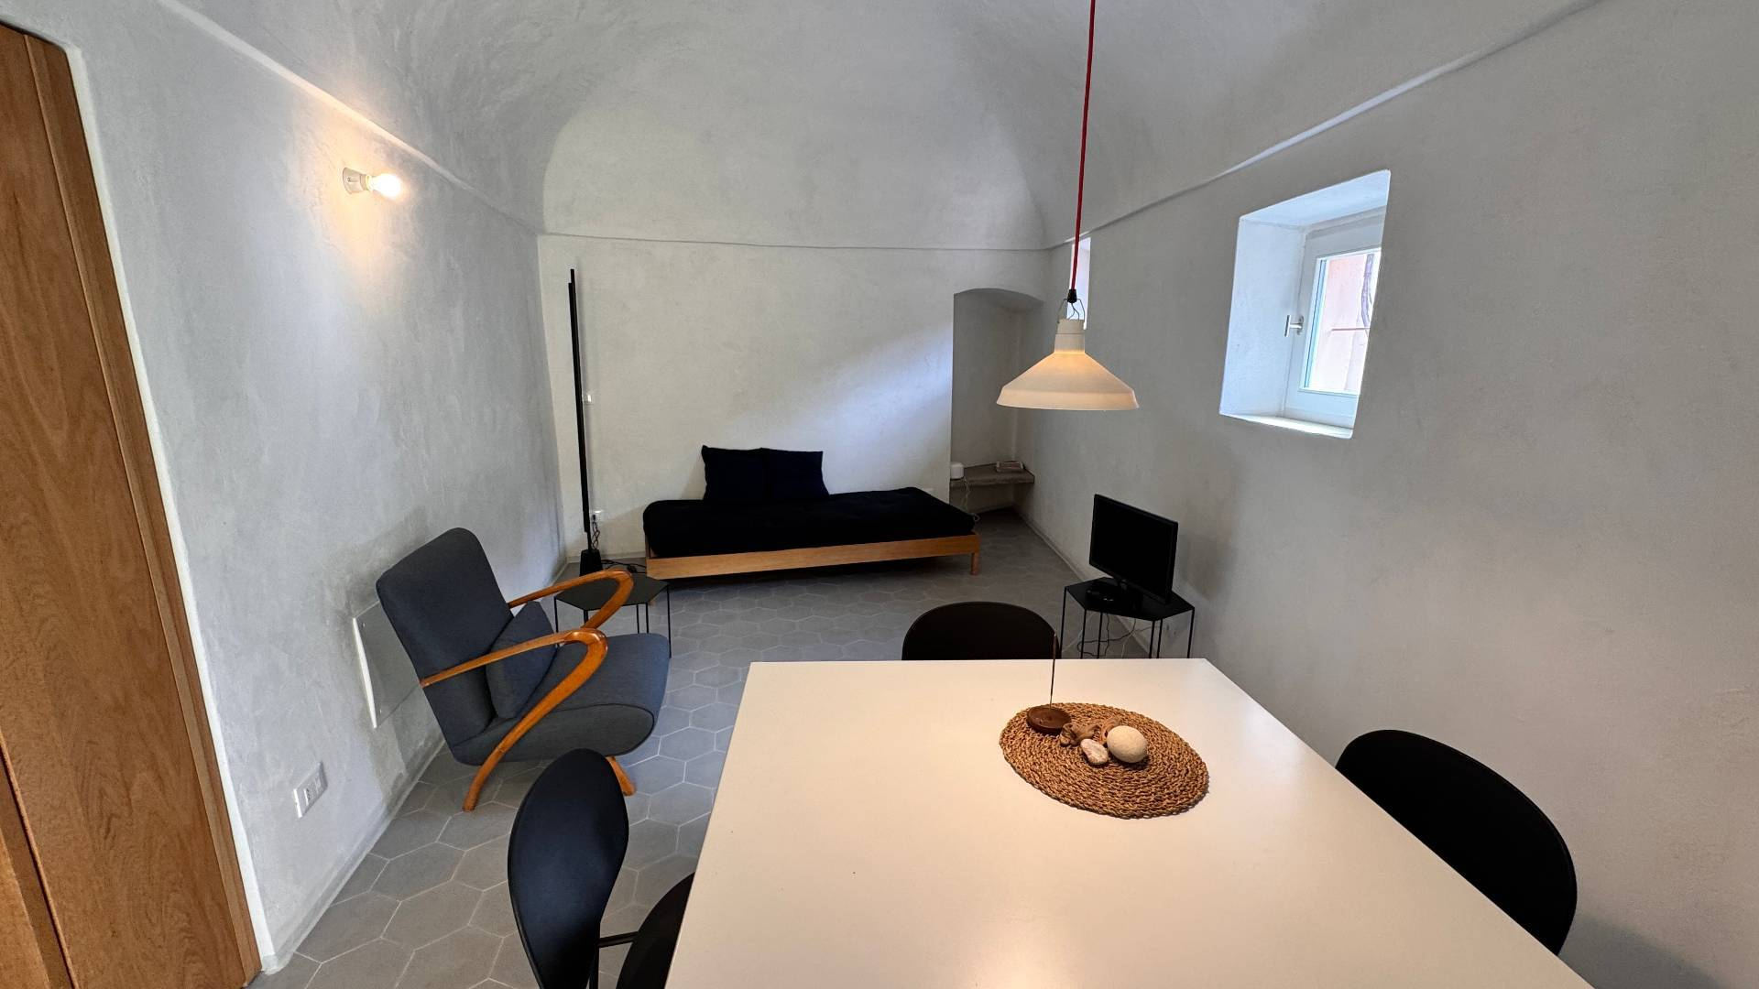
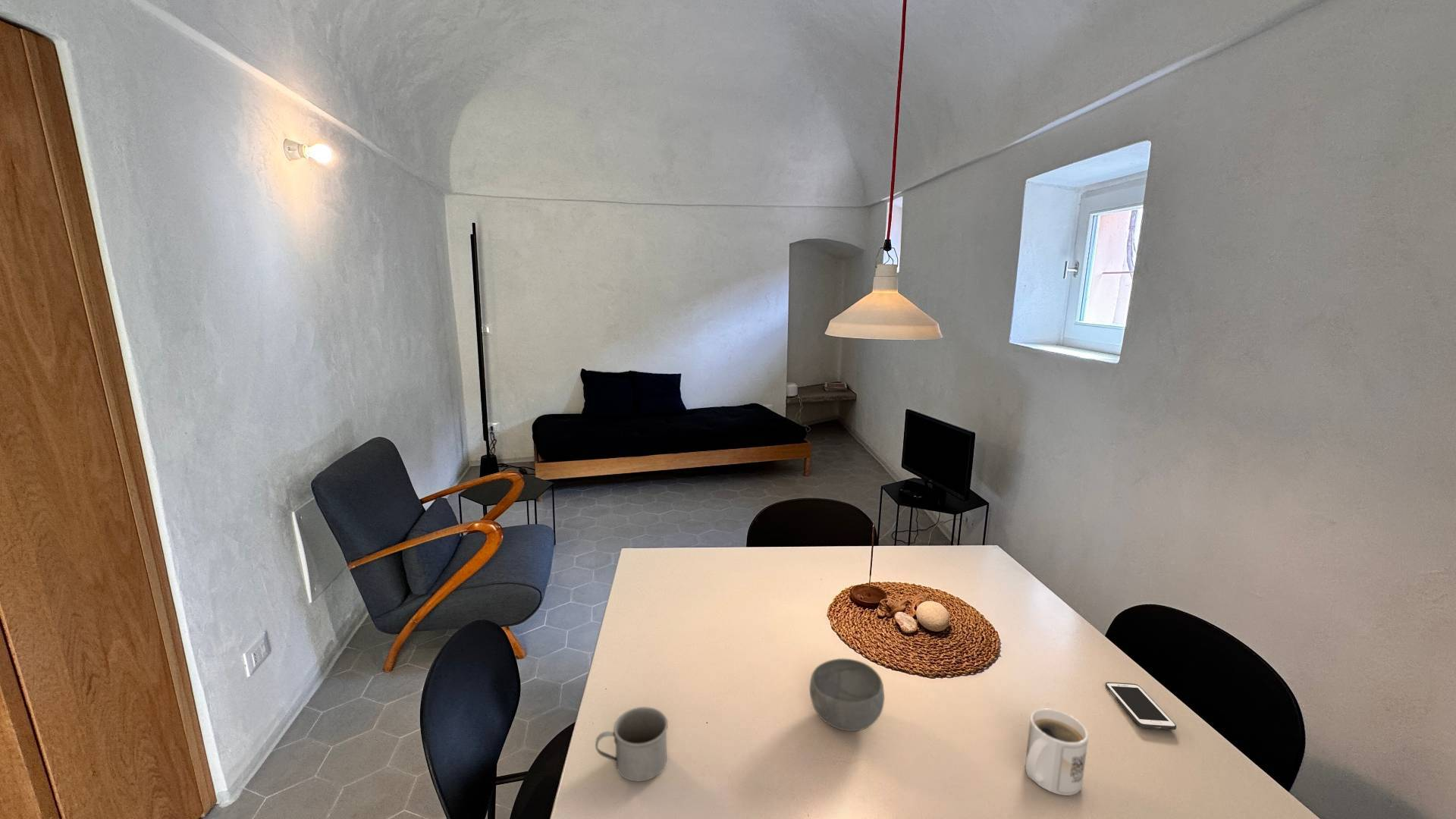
+ bowl [809,657,885,732]
+ mug [595,706,669,783]
+ mug [1025,708,1089,796]
+ cell phone [1105,682,1177,730]
